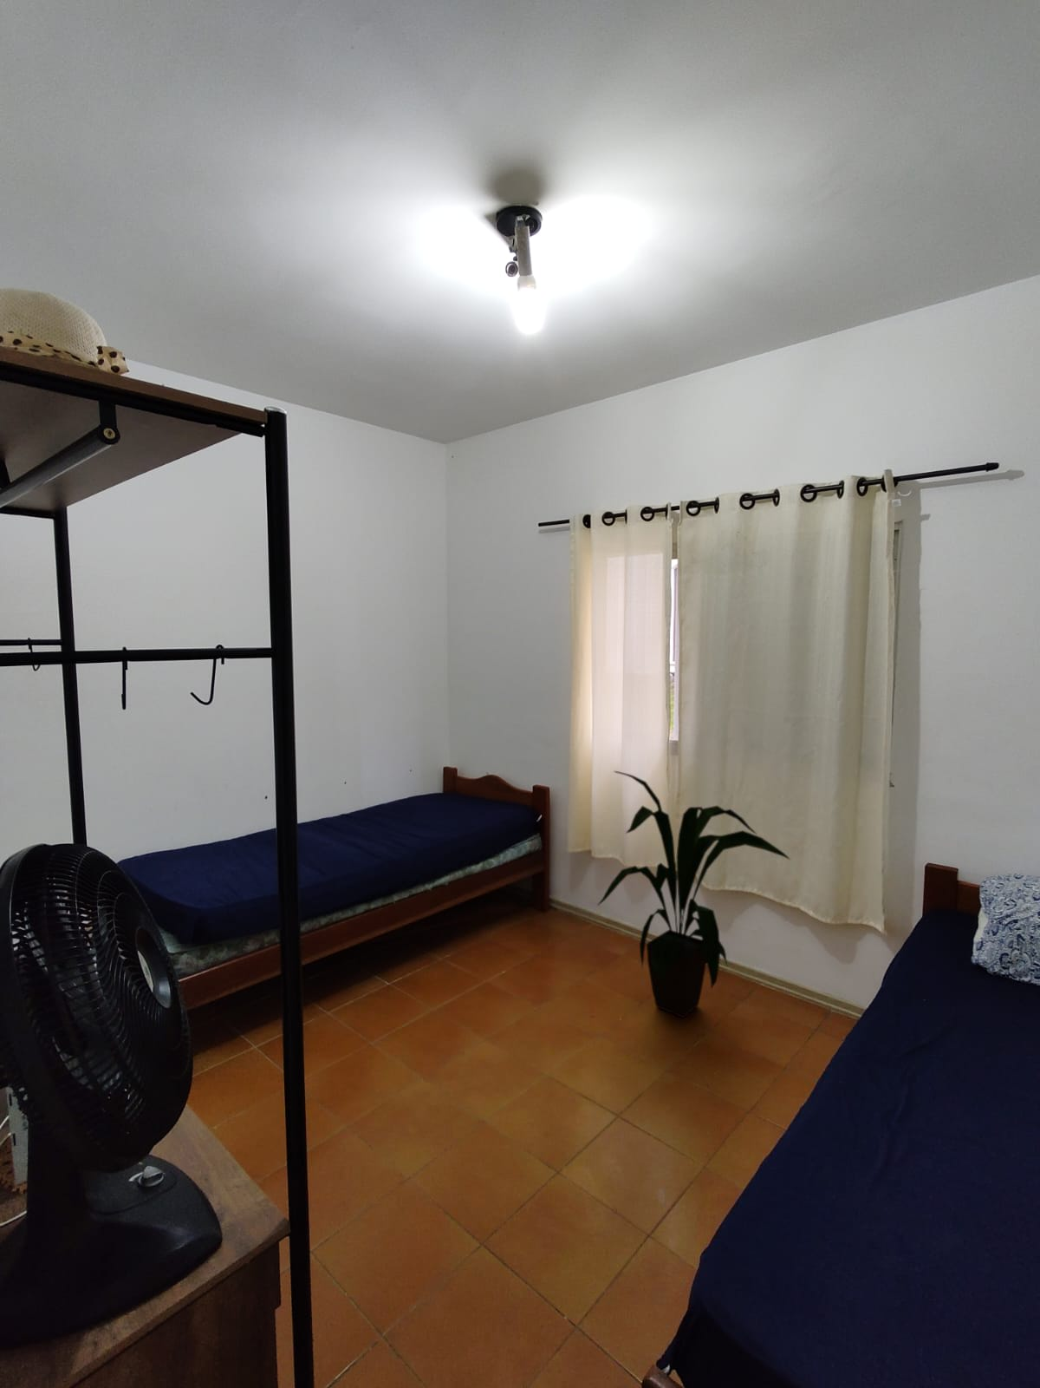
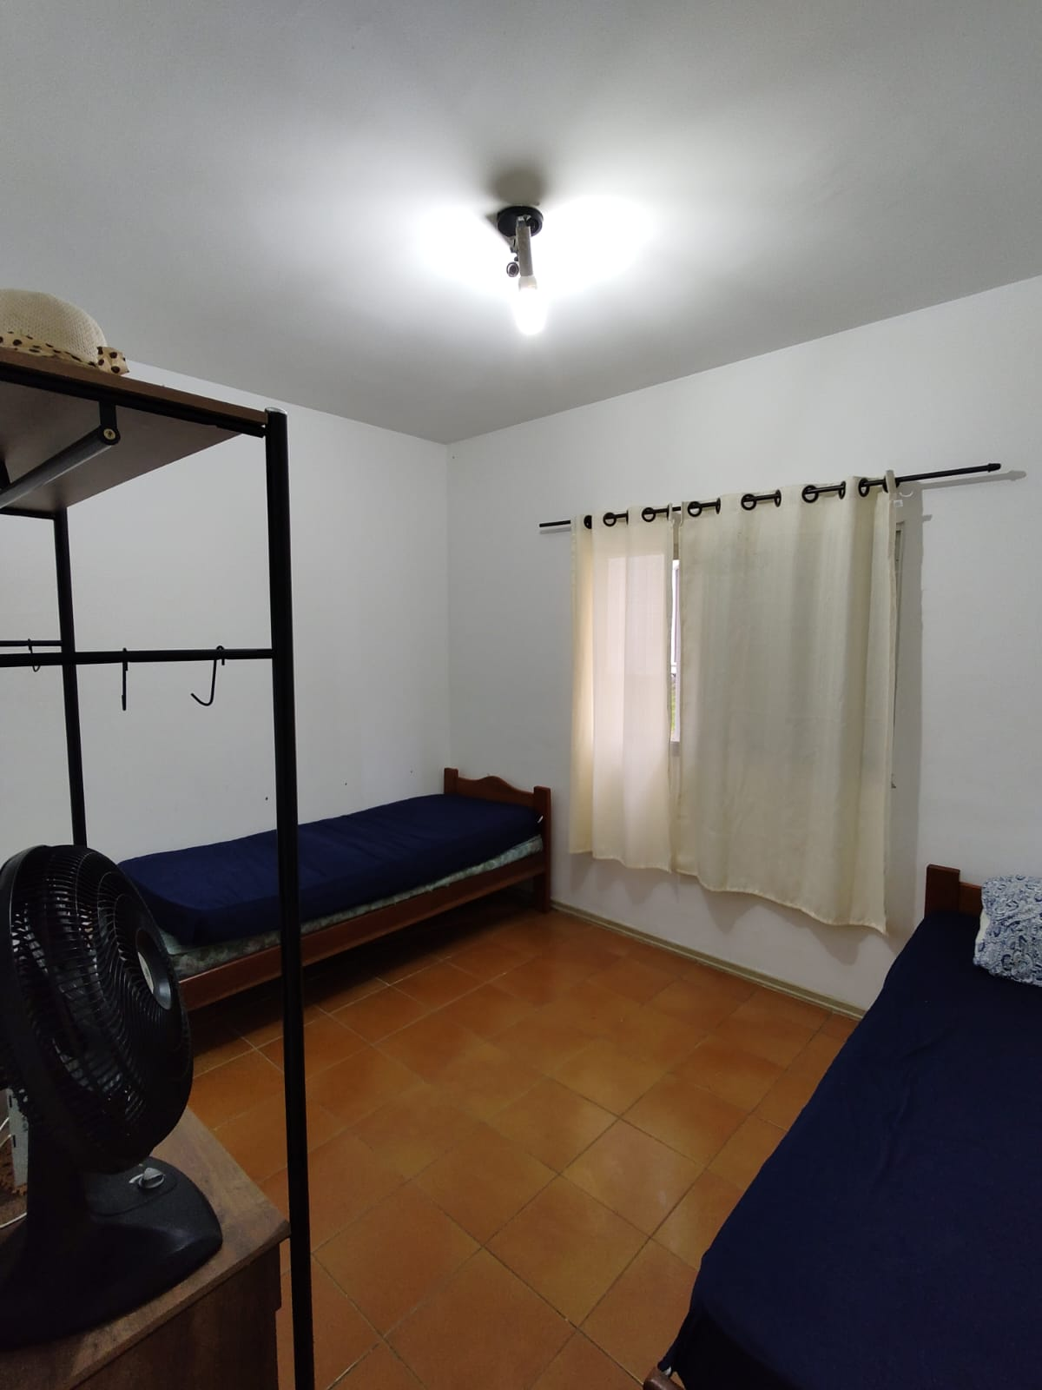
- house plant [595,771,792,1019]
